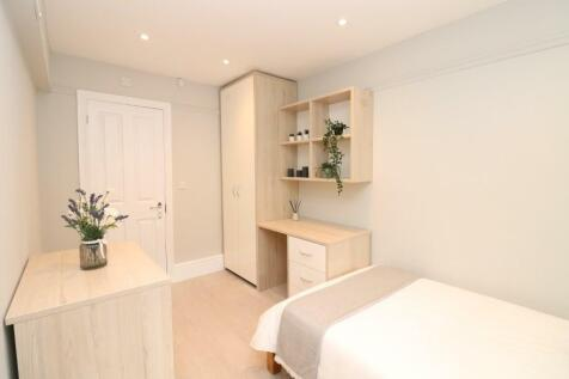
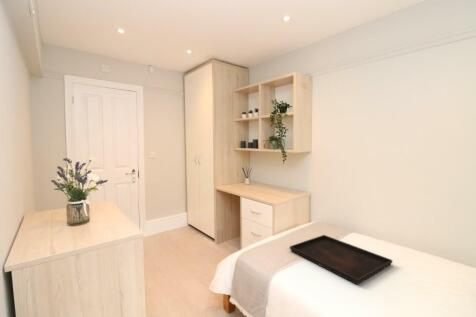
+ serving tray [289,234,393,286]
